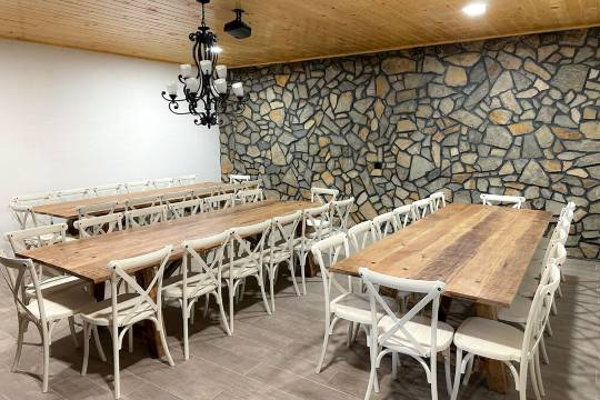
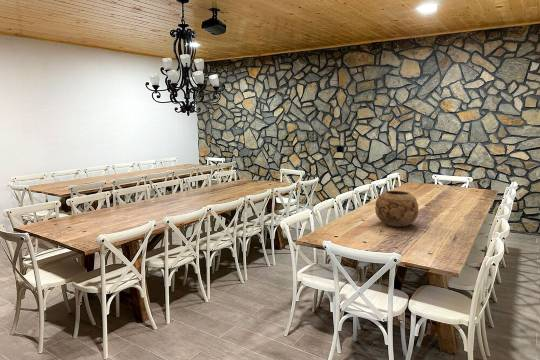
+ decorative bowl [374,190,419,228]
